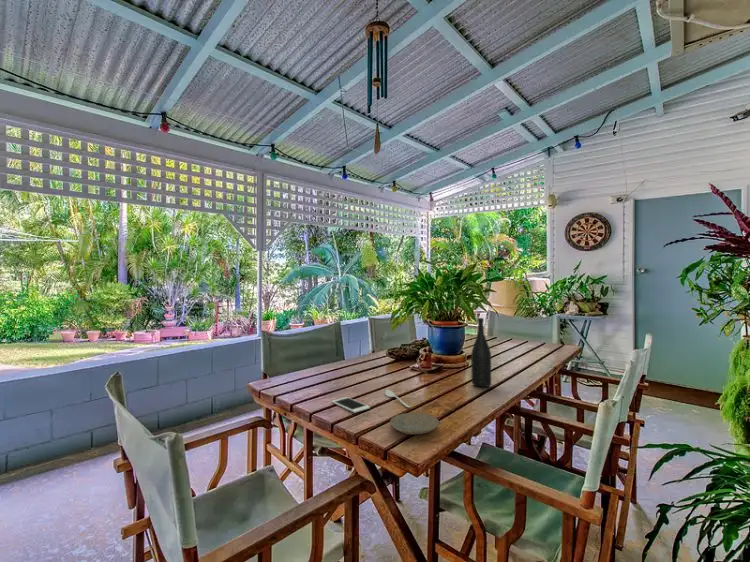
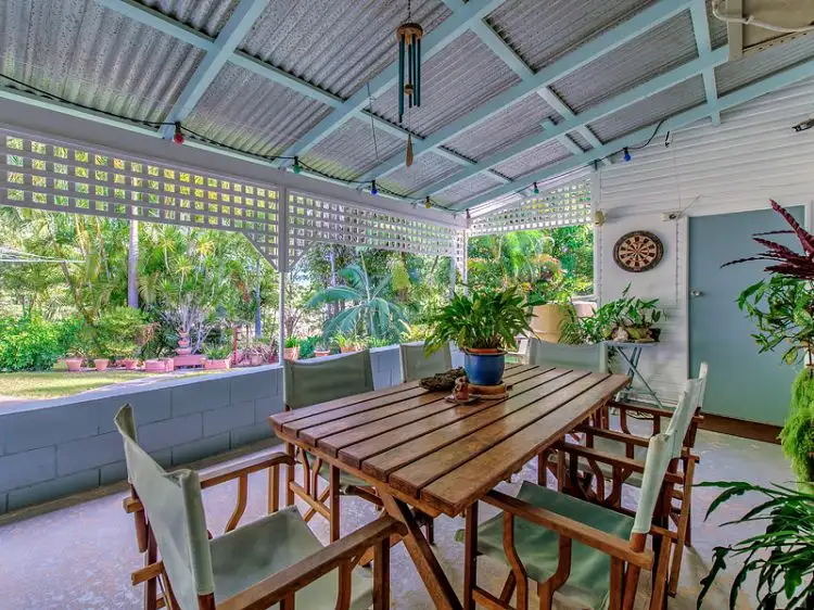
- plate [389,412,440,435]
- wine bottle [470,317,492,388]
- spoon [384,388,411,408]
- cell phone [331,396,371,414]
